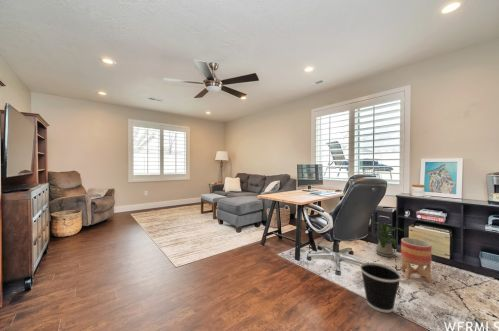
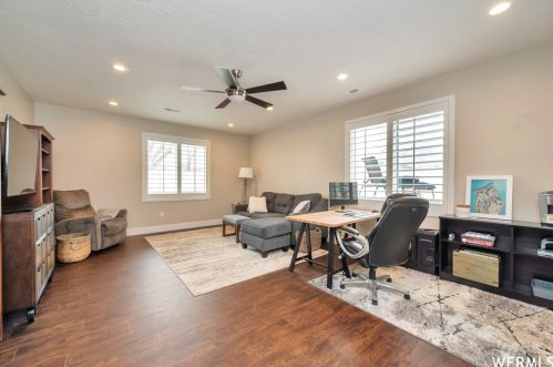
- planter [400,237,433,284]
- wastebasket [359,262,402,314]
- house plant [369,221,406,258]
